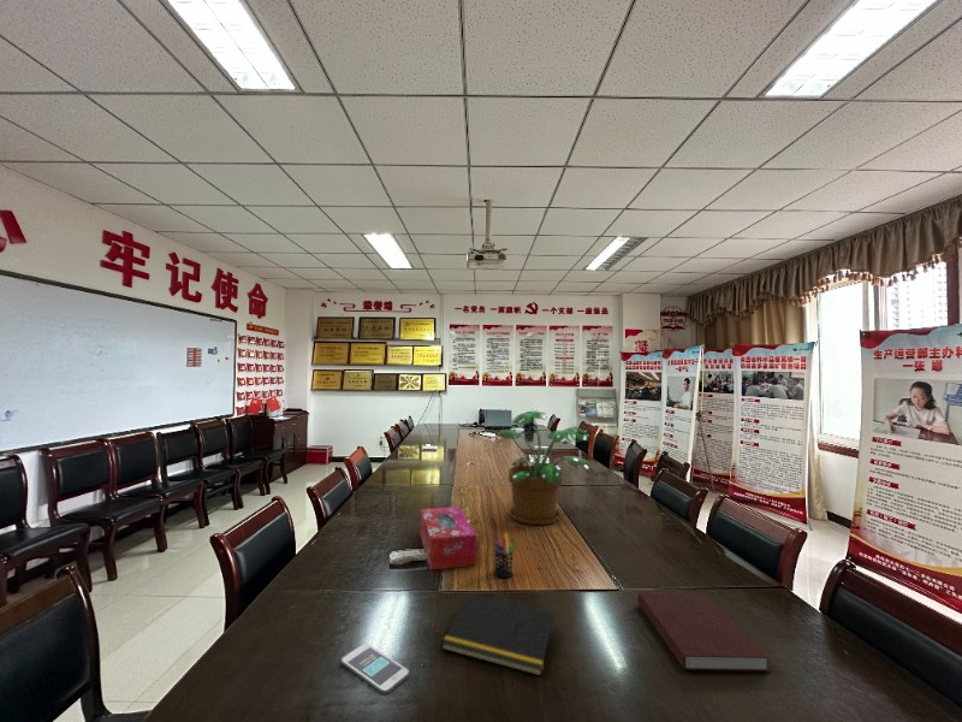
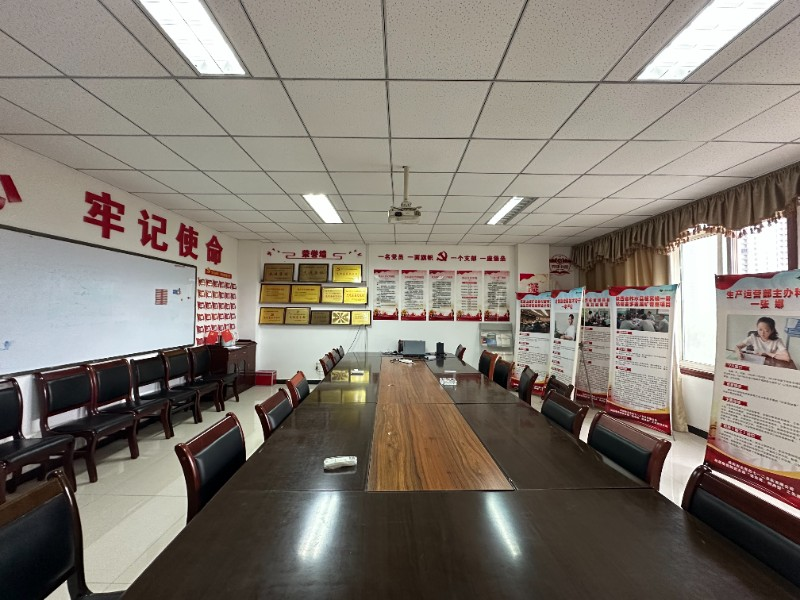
- notebook [636,592,771,673]
- potted plant [497,409,599,526]
- tissue box [418,505,477,572]
- notepad [441,593,554,677]
- smartphone [340,643,410,696]
- pen holder [492,532,519,579]
